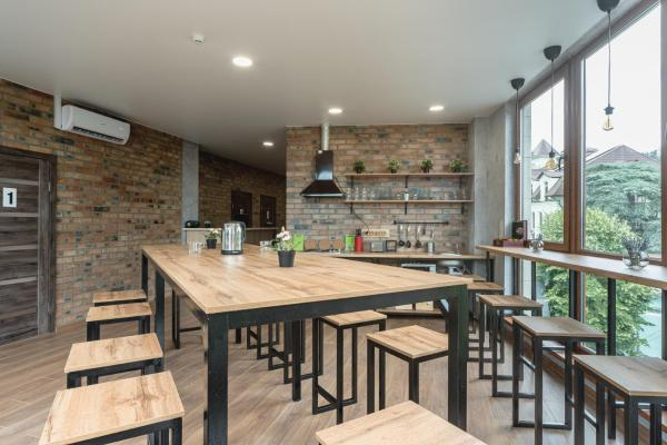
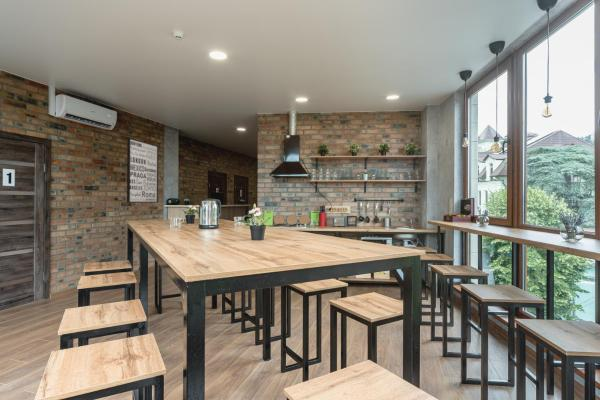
+ wall art [126,137,159,204]
